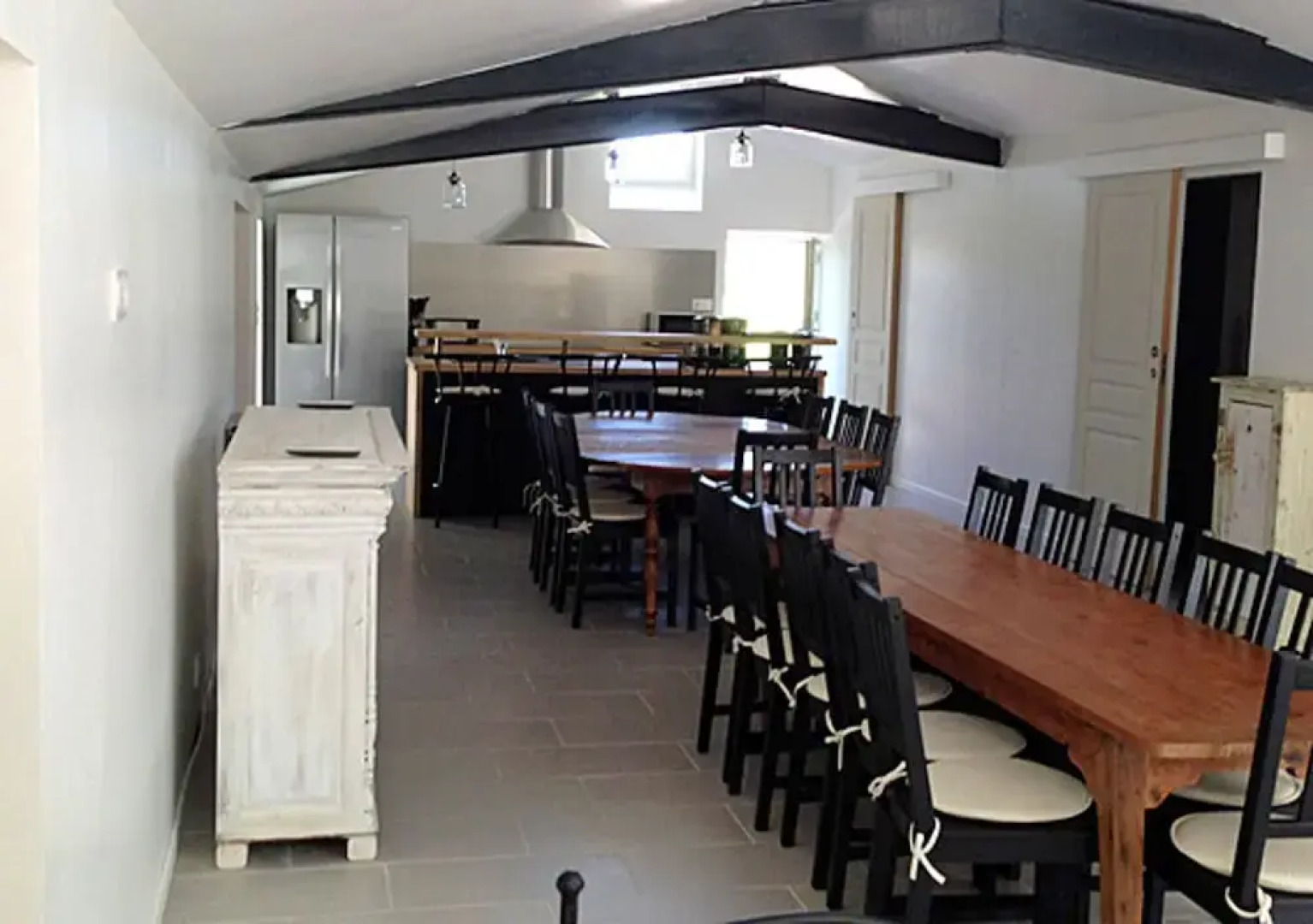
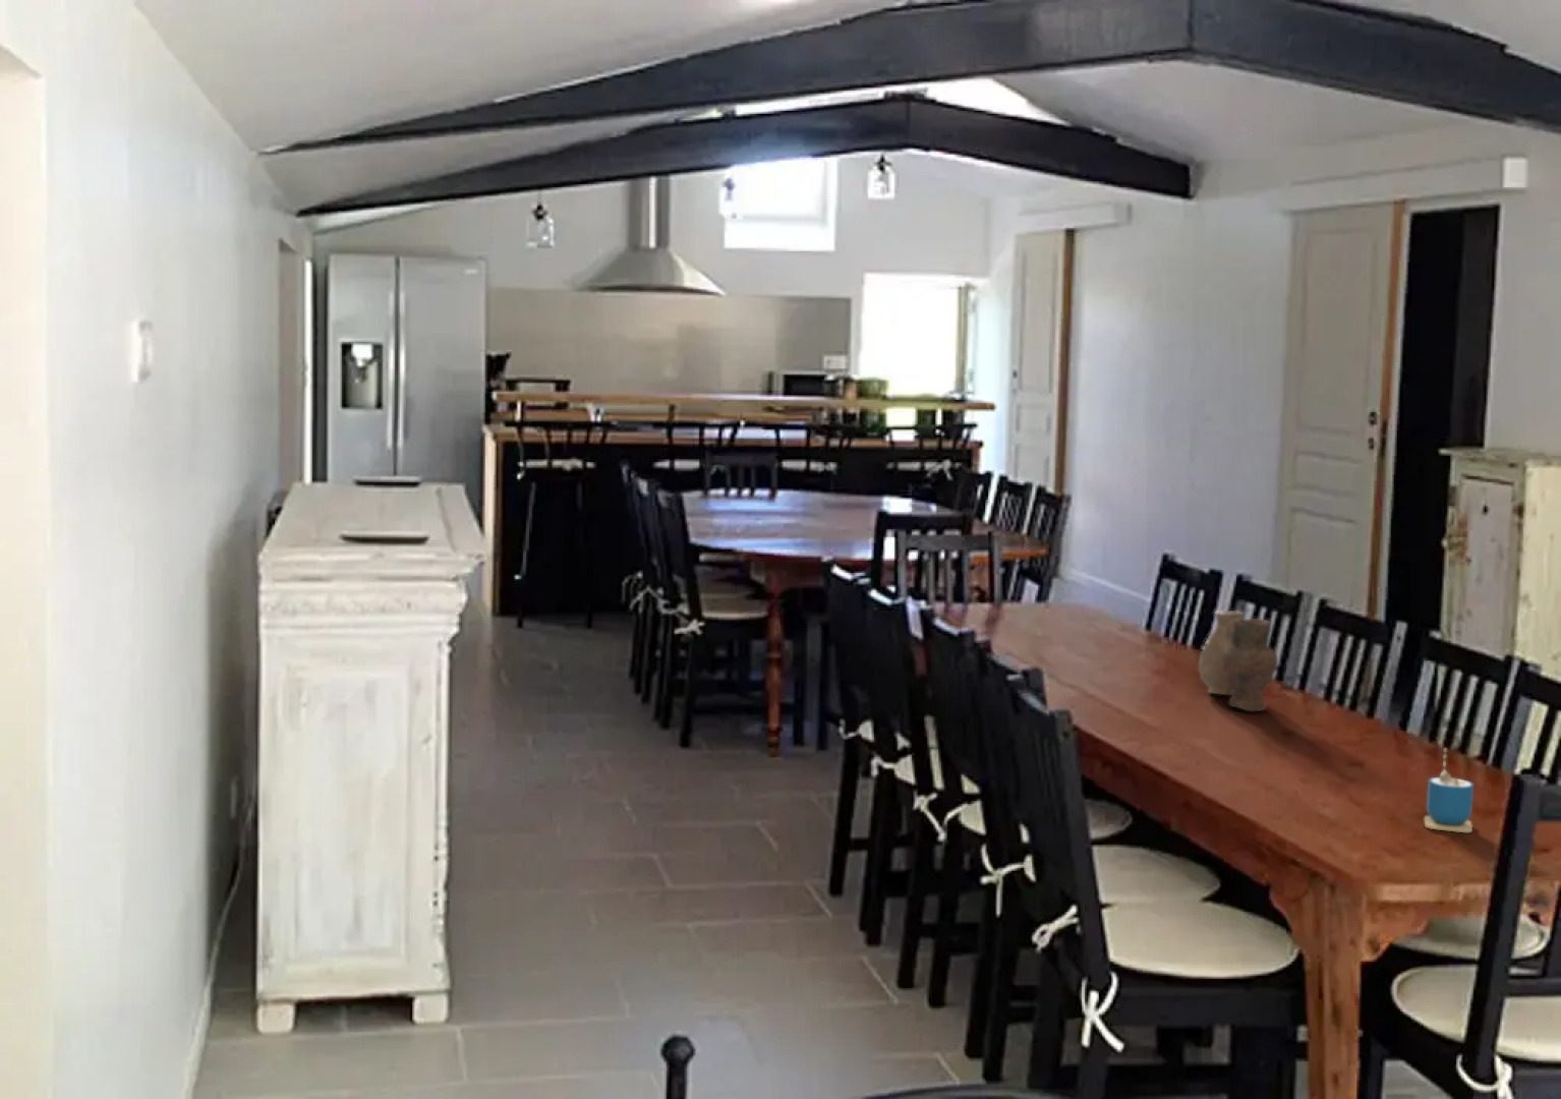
+ vase [1197,609,1279,712]
+ cup [1423,748,1474,834]
